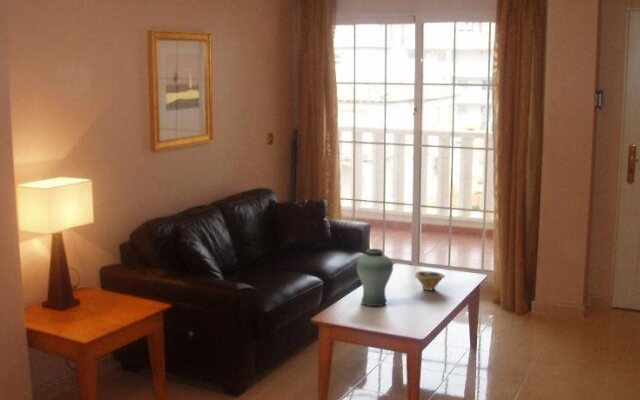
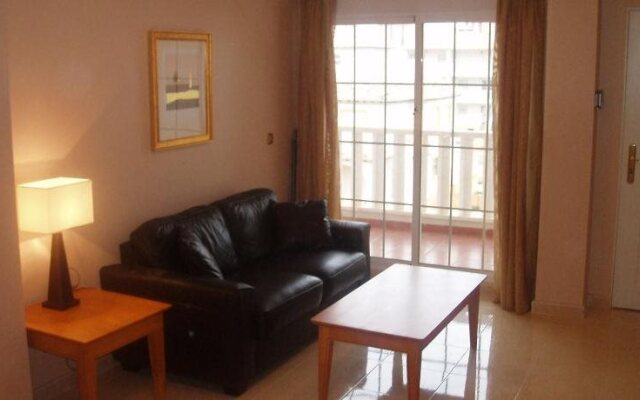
- bowl [414,270,446,291]
- vase [355,248,394,307]
